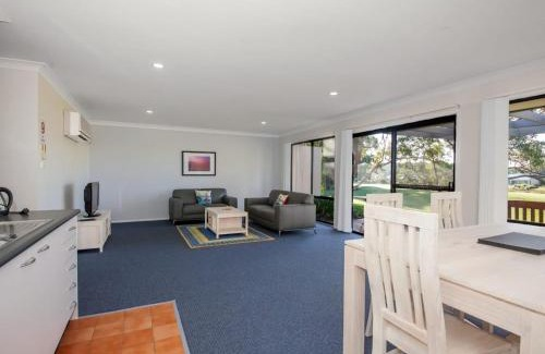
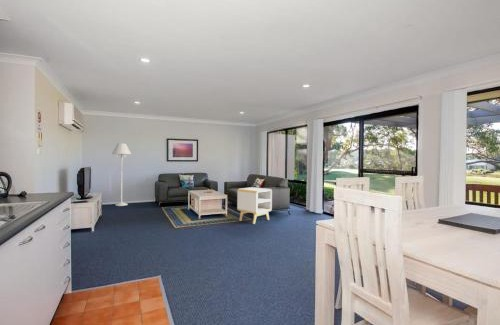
+ floor lamp [111,142,132,207]
+ side table [236,186,273,225]
